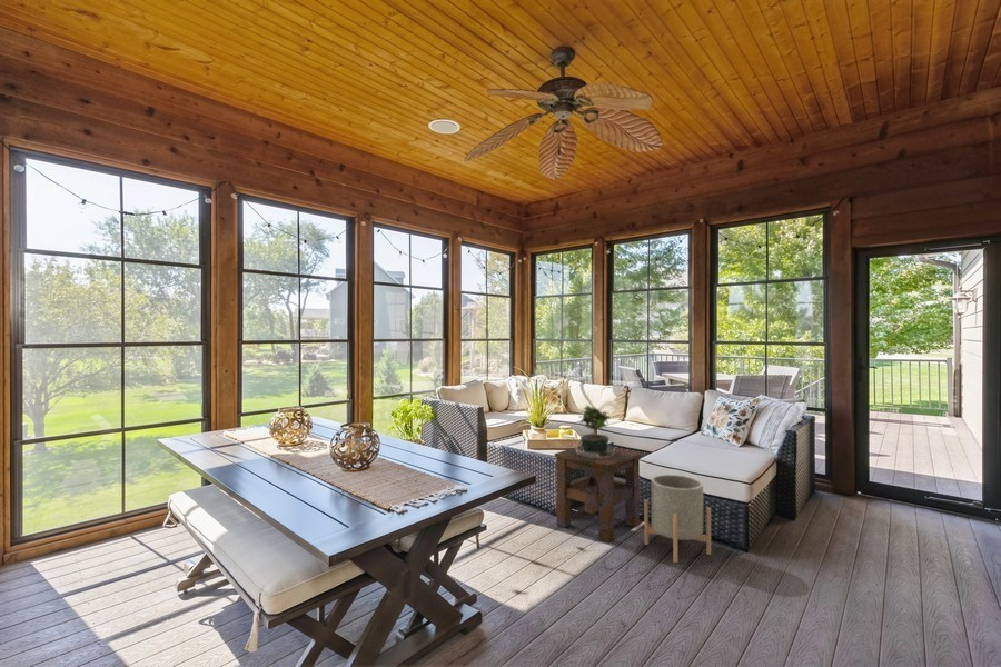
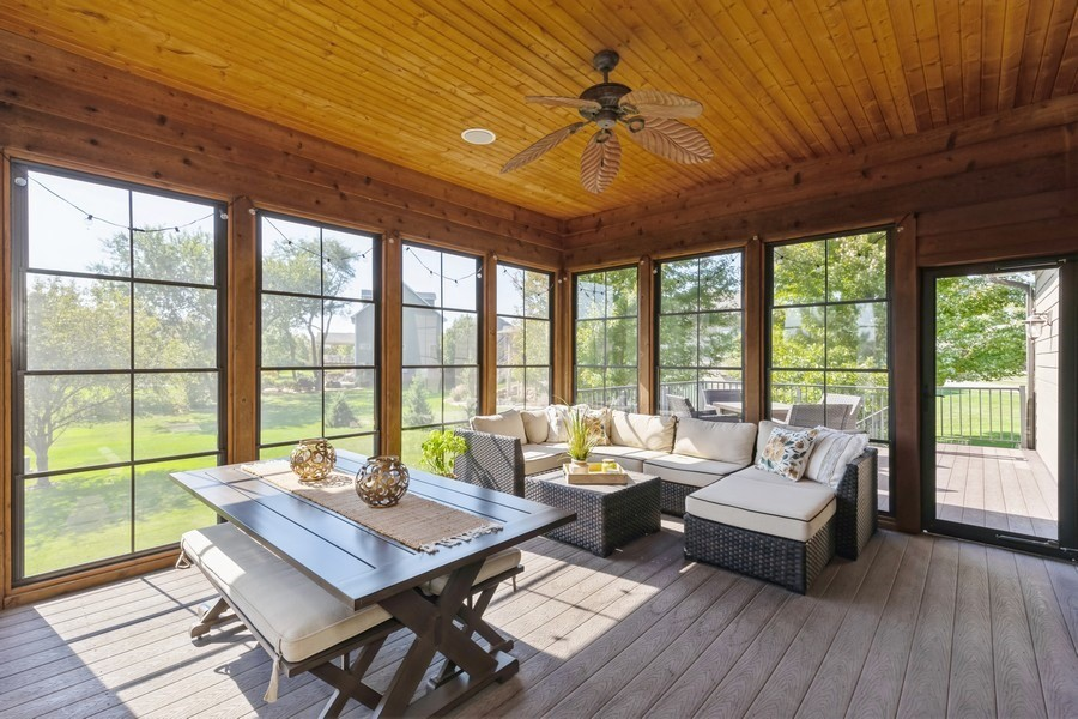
- side table [554,446,643,544]
- potted plant [575,404,614,459]
- planter [643,474,712,564]
